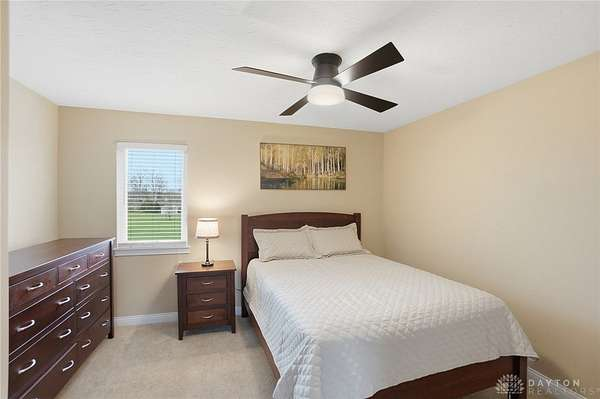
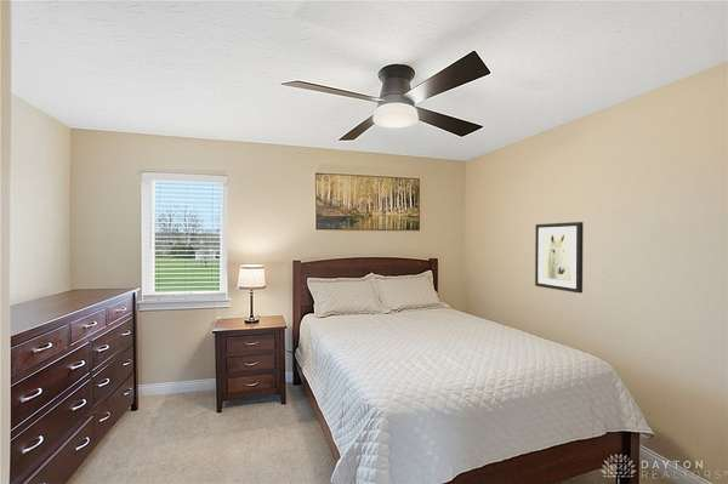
+ wall art [534,221,585,294]
